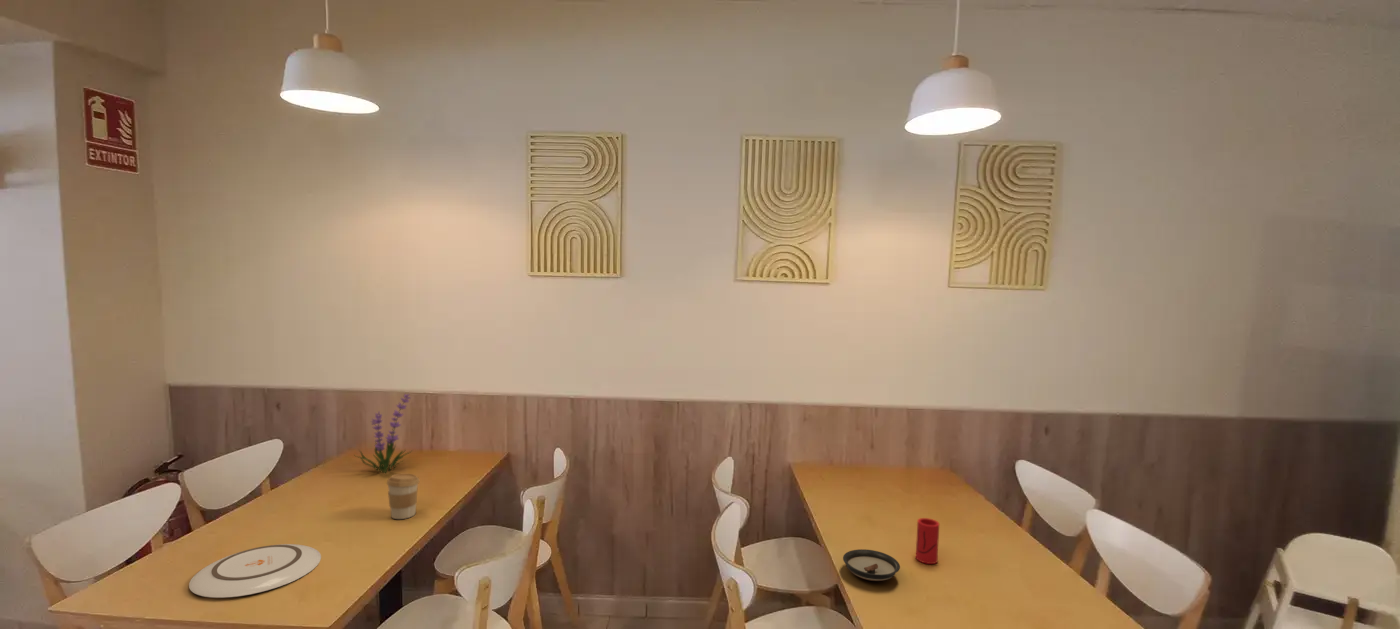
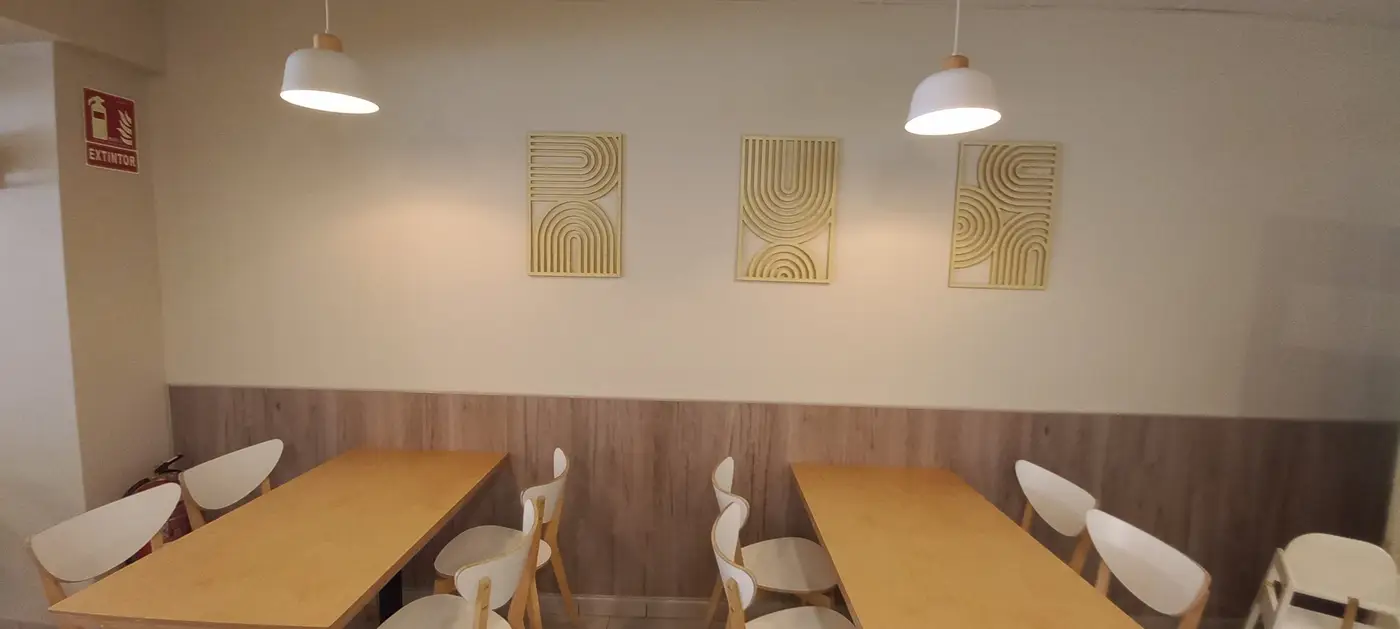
- cup [915,517,940,565]
- coffee cup [386,473,420,520]
- plant [352,393,415,475]
- plate [188,543,322,599]
- saucer [842,548,901,582]
